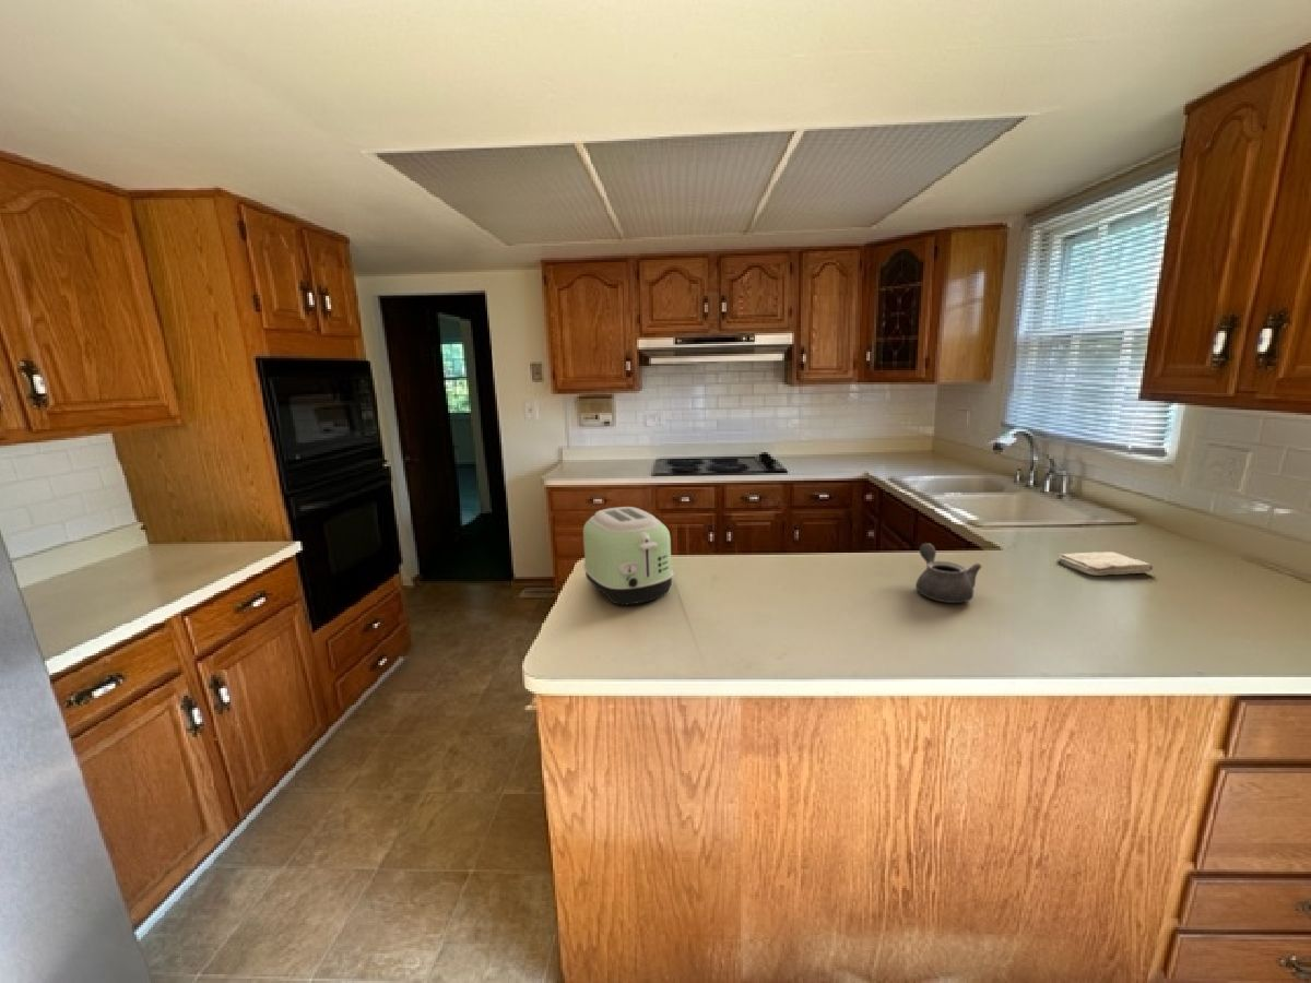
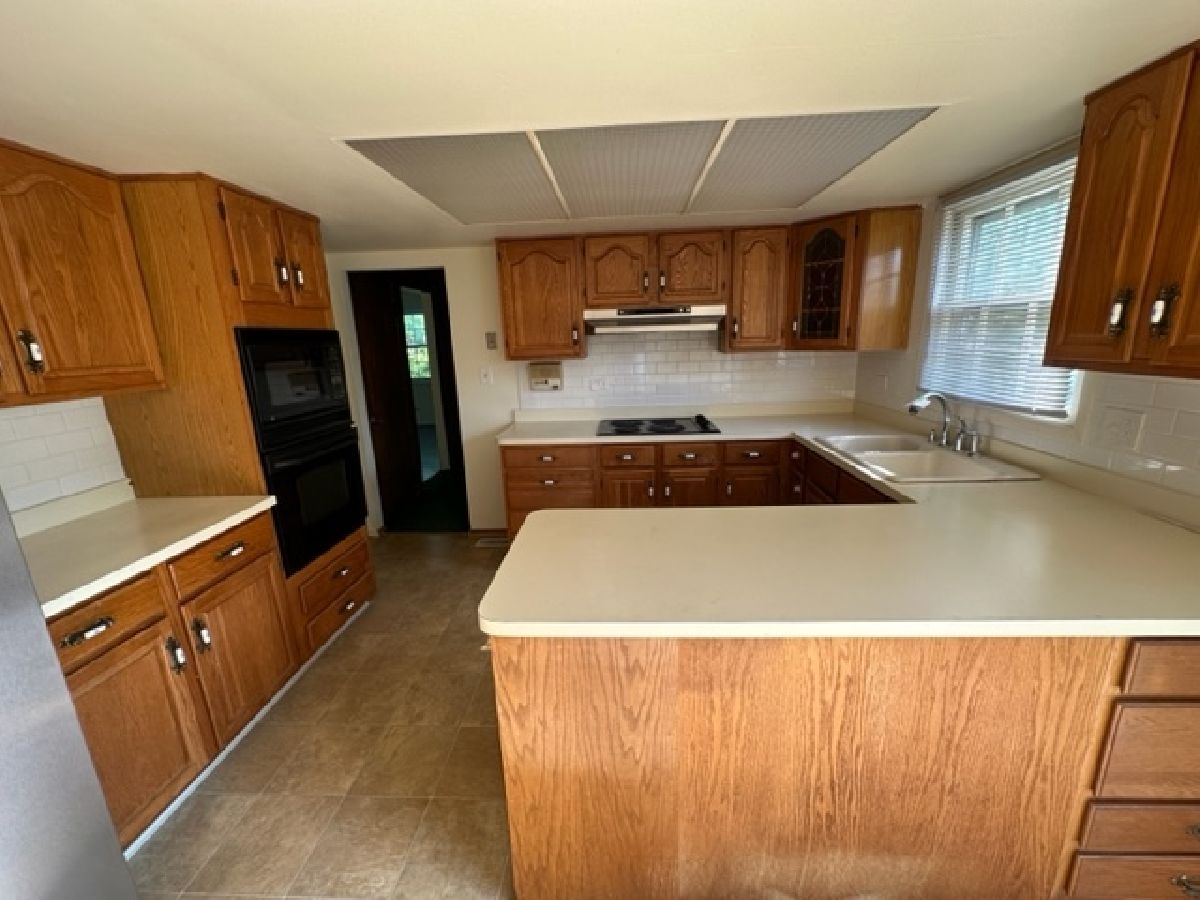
- washcloth [1056,550,1155,577]
- teapot [916,542,982,604]
- toaster [582,506,674,606]
